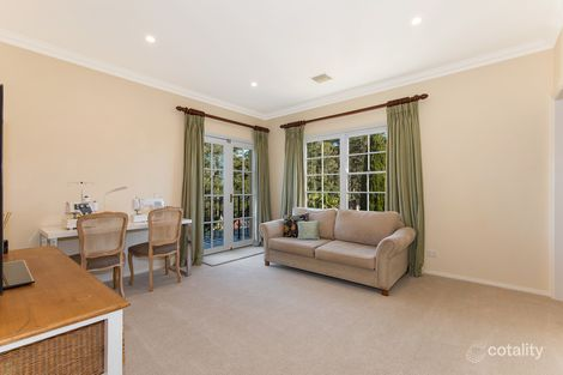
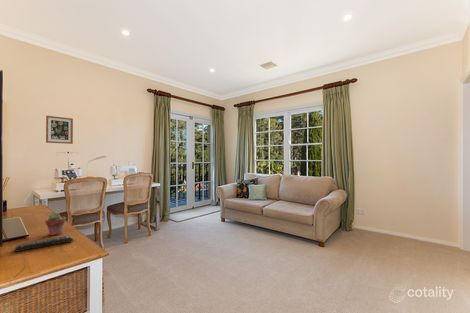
+ wall art [45,115,74,145]
+ potted succulent [44,212,67,236]
+ remote control [13,235,74,253]
